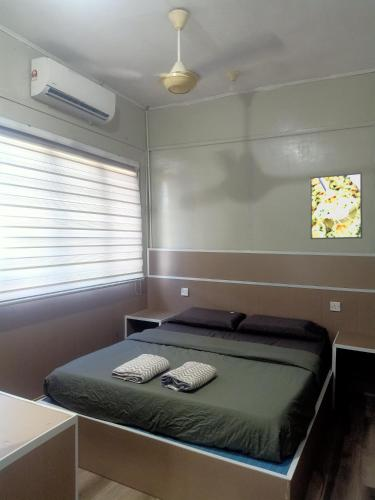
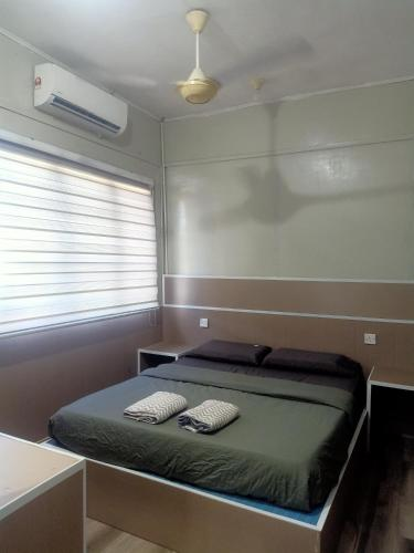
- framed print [309,171,363,240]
